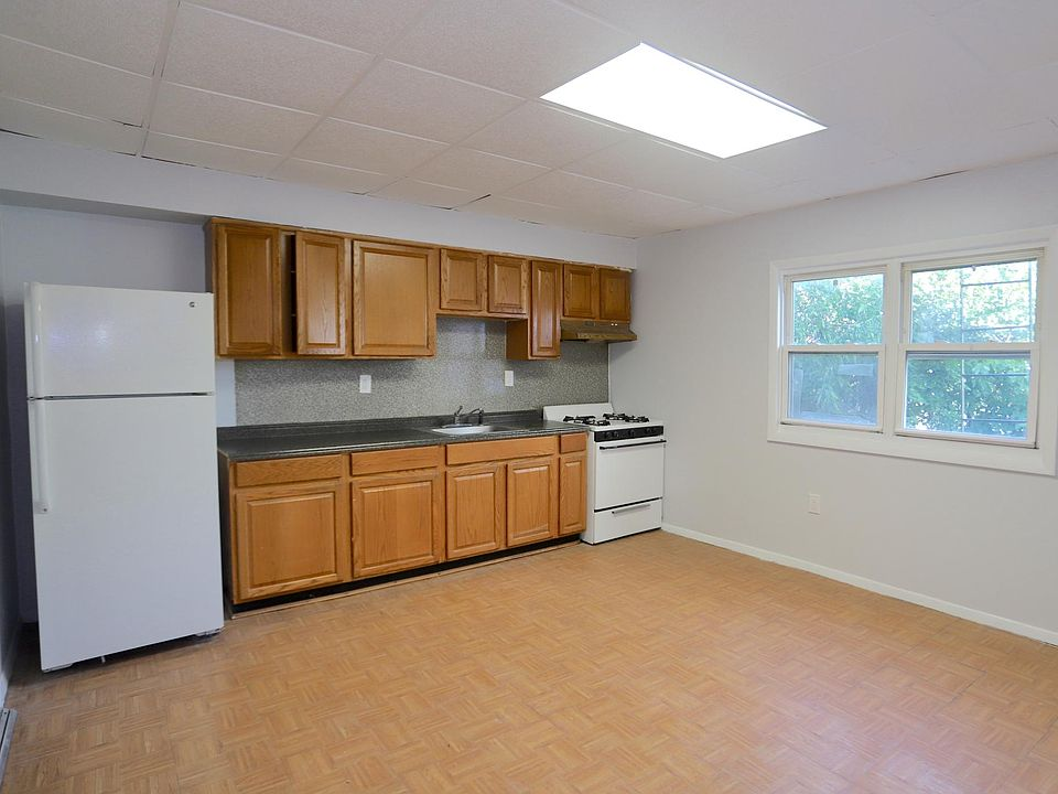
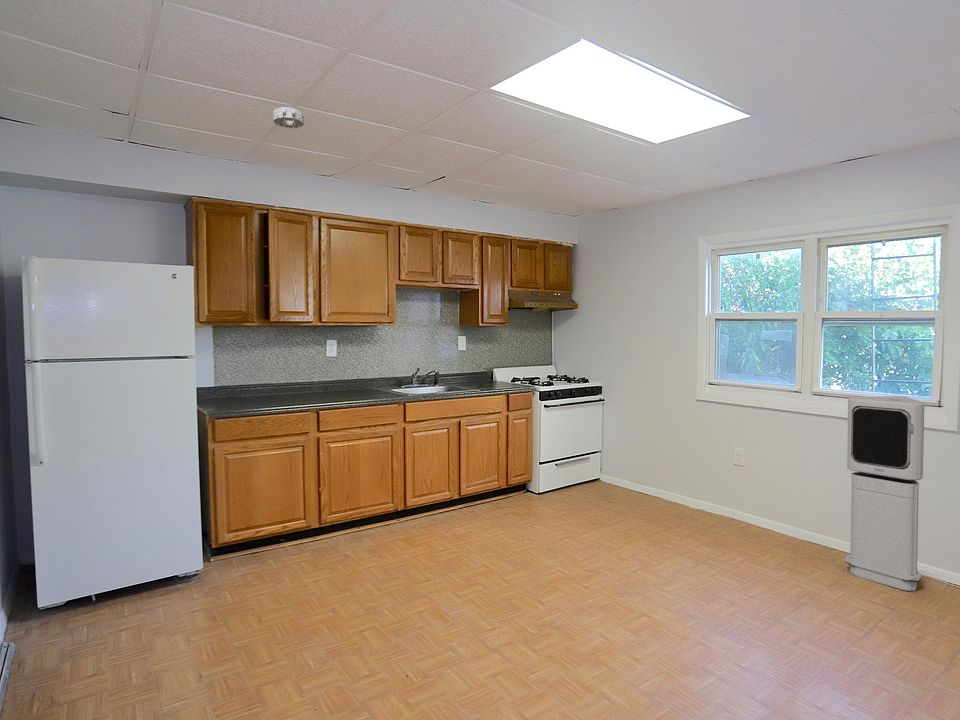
+ smoke detector [272,106,305,129]
+ air purifier [845,395,925,592]
